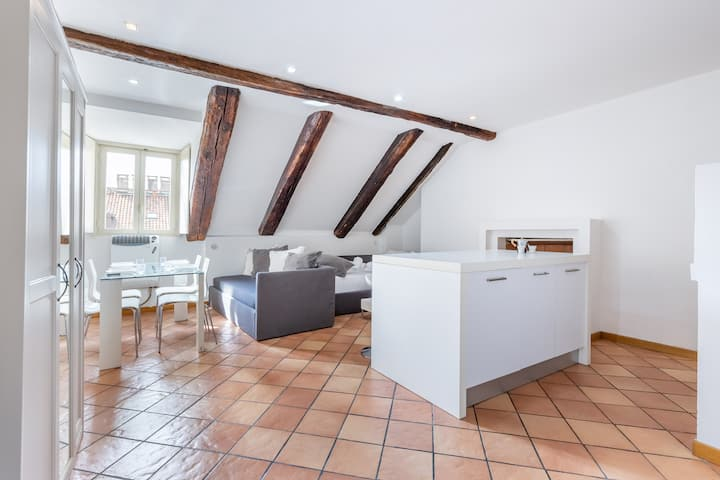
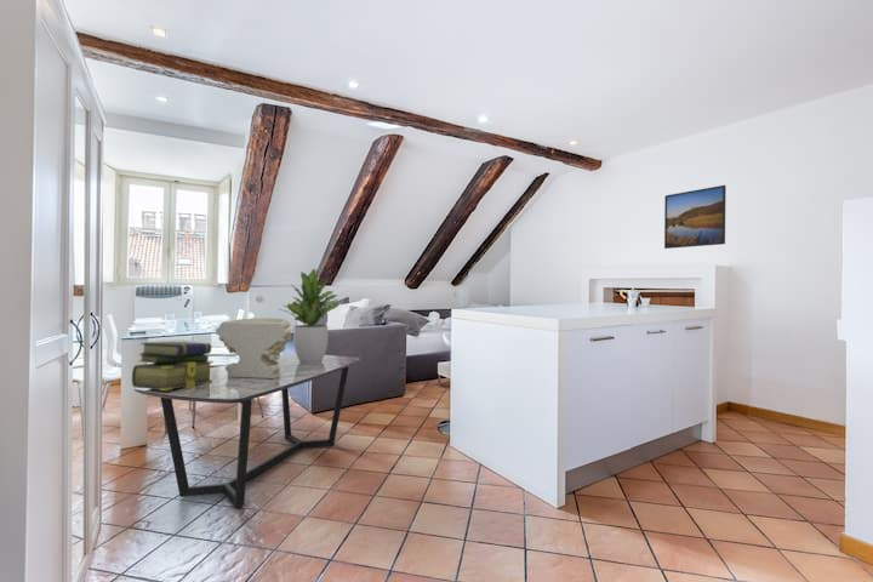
+ stack of books [131,341,215,390]
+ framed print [663,184,728,250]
+ coffee table [133,353,361,509]
+ potted plant [279,268,341,363]
+ decorative bowl [215,316,292,378]
